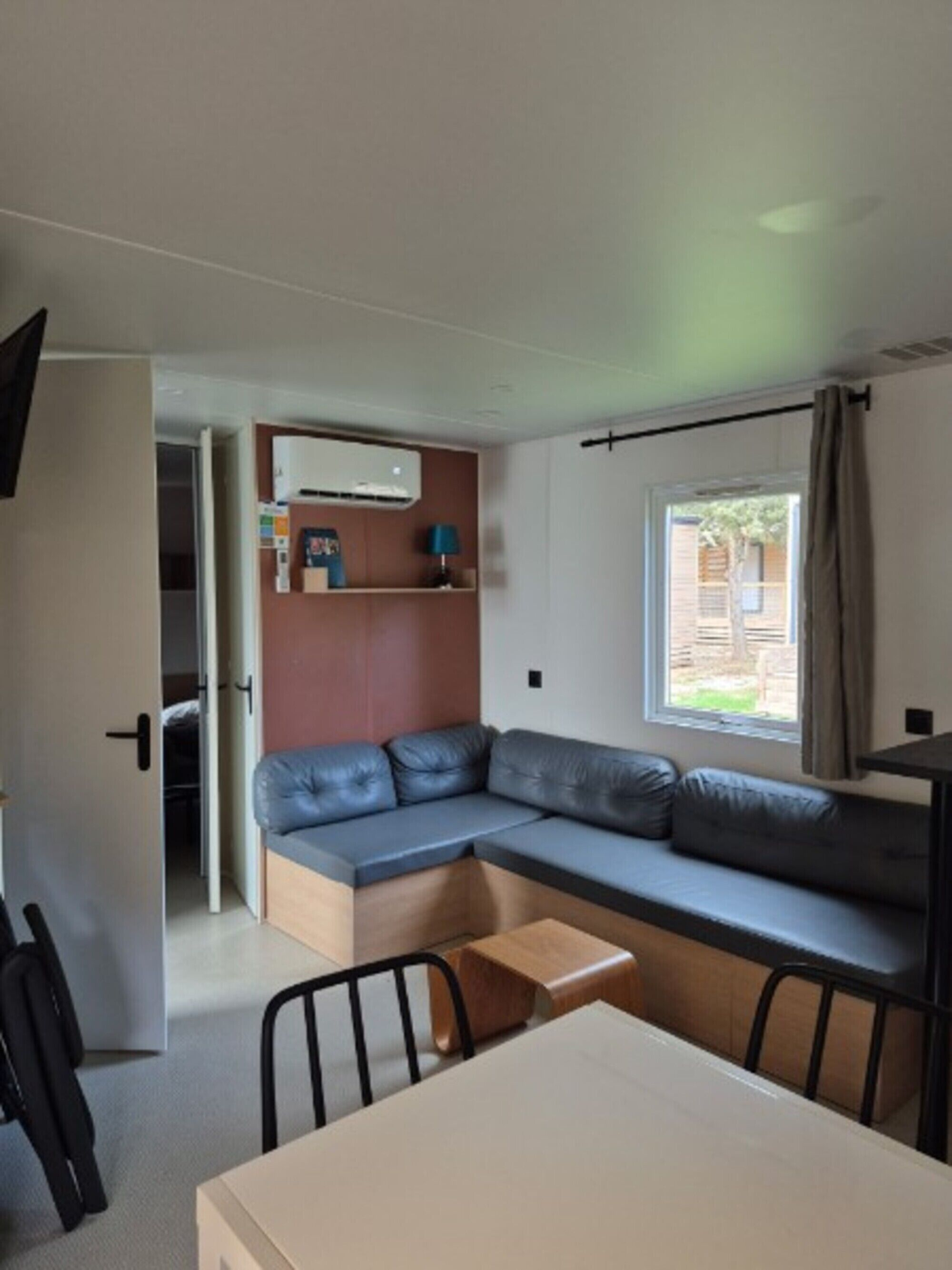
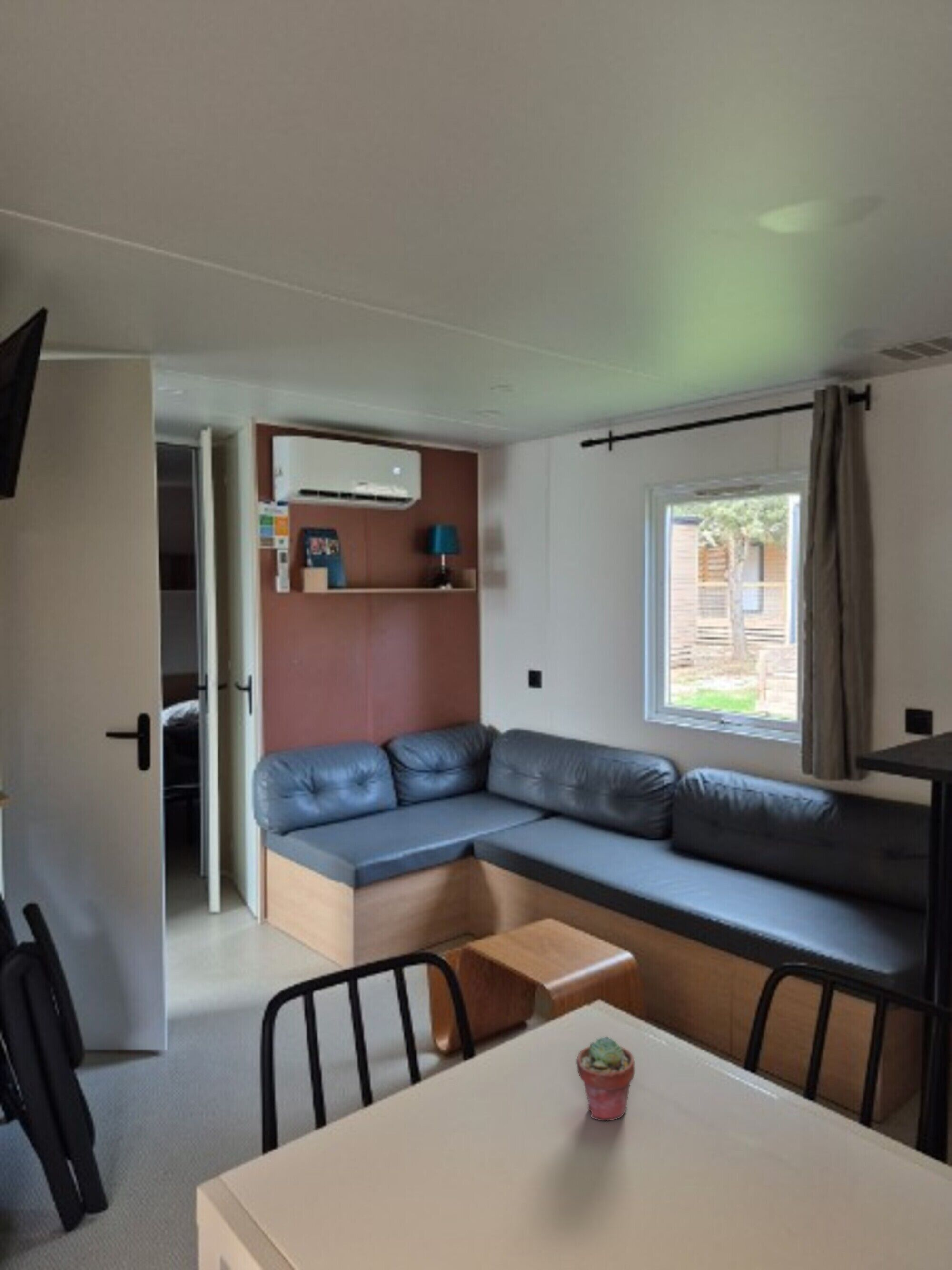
+ potted succulent [576,1036,635,1121]
